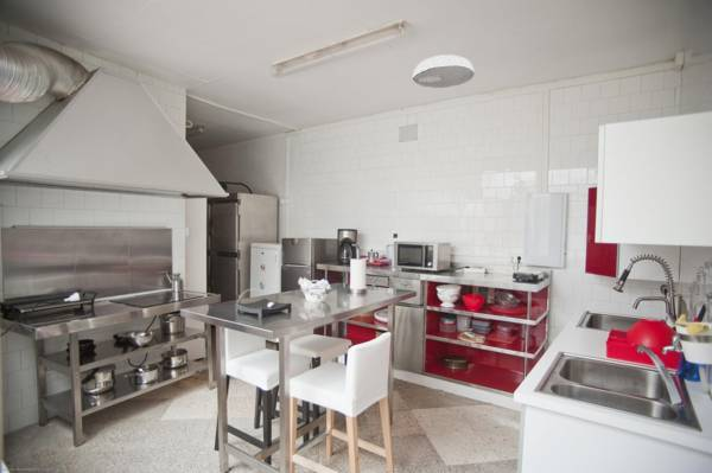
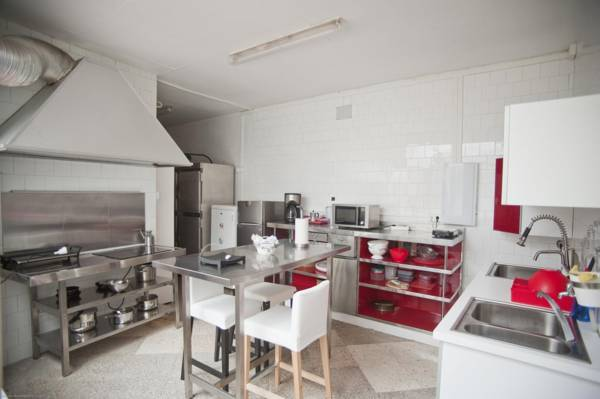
- ceiling light [412,53,475,89]
